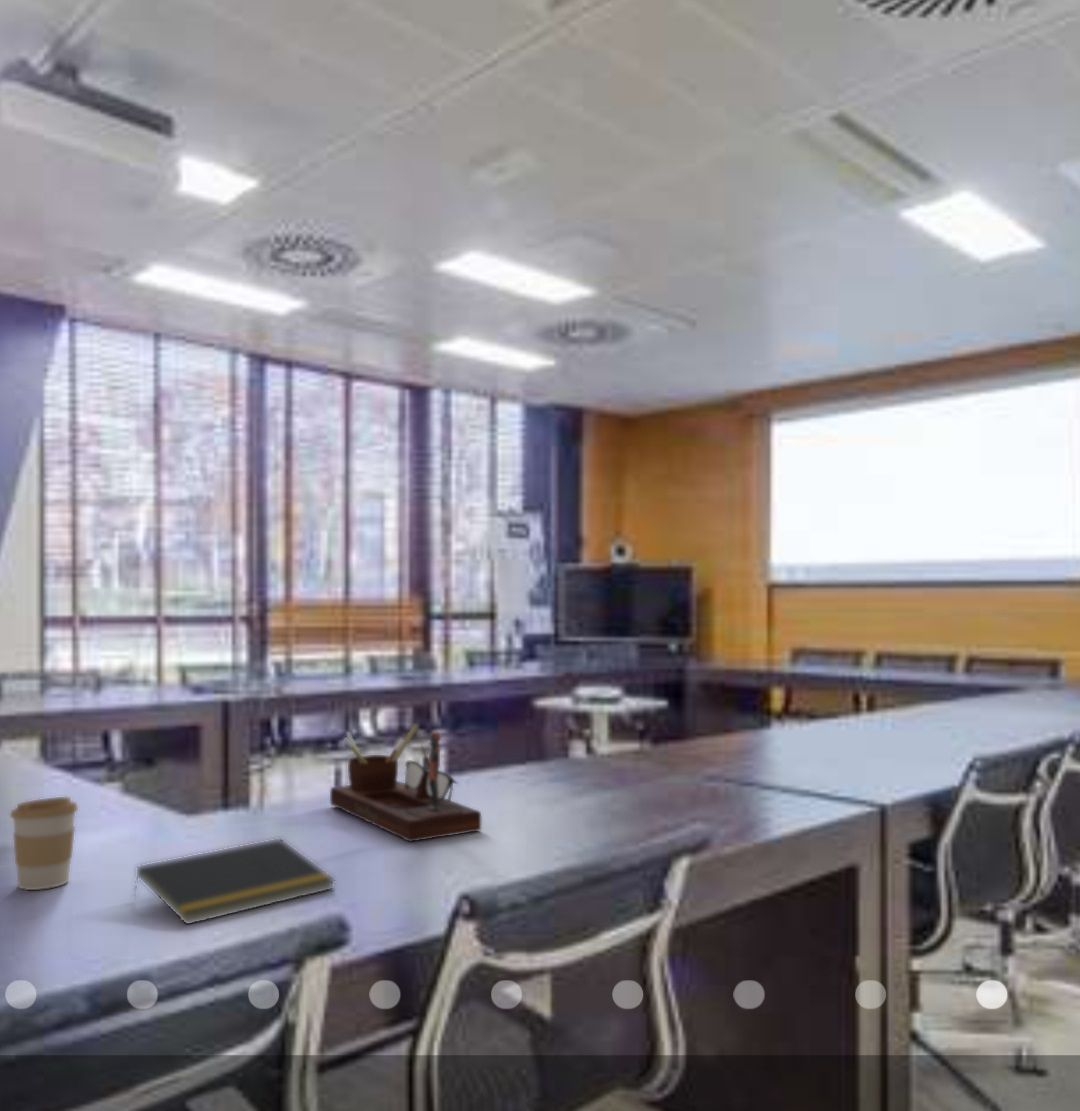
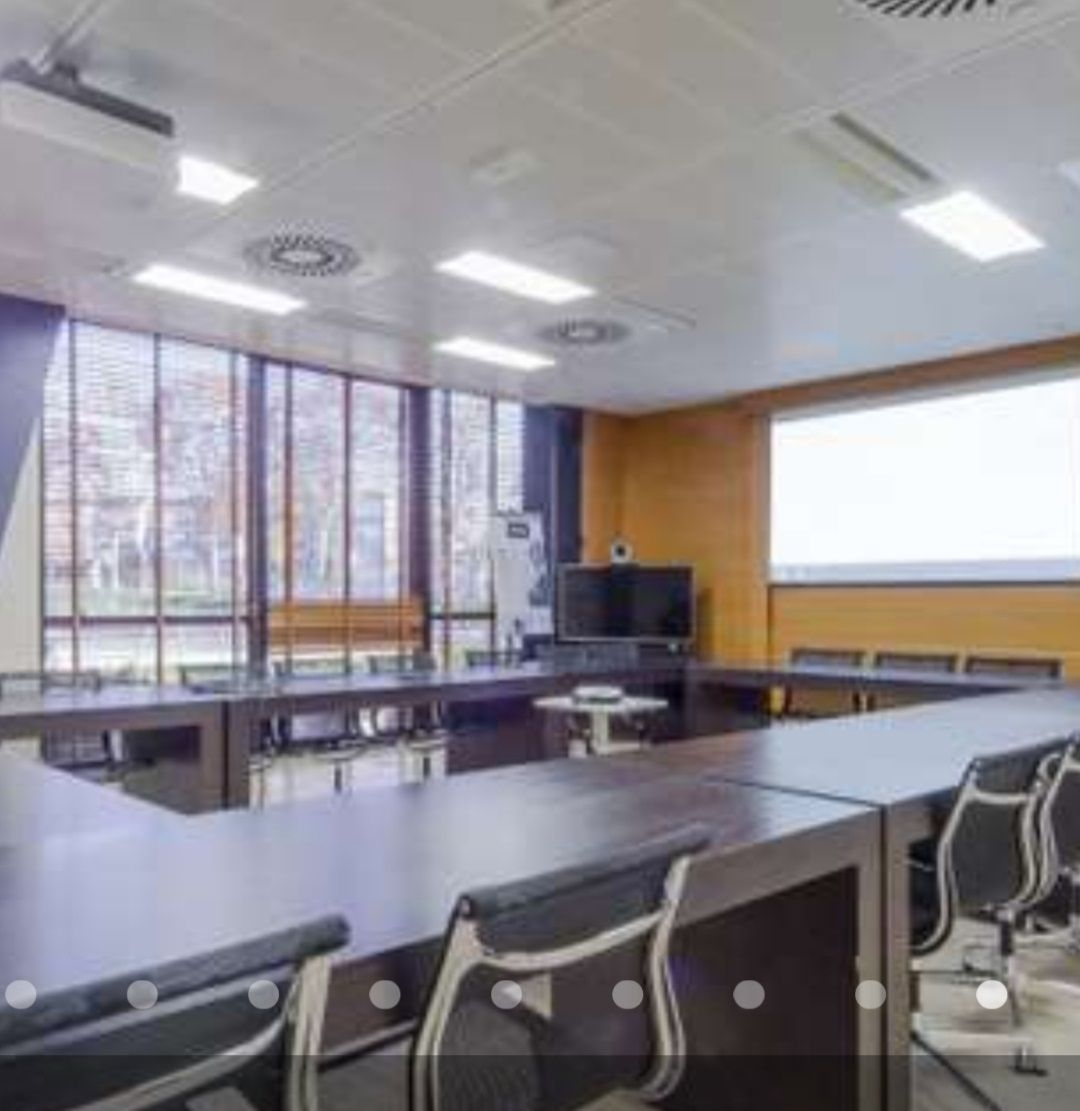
- notepad [131,838,336,925]
- desk organizer [329,722,482,843]
- coffee cup [9,796,79,891]
